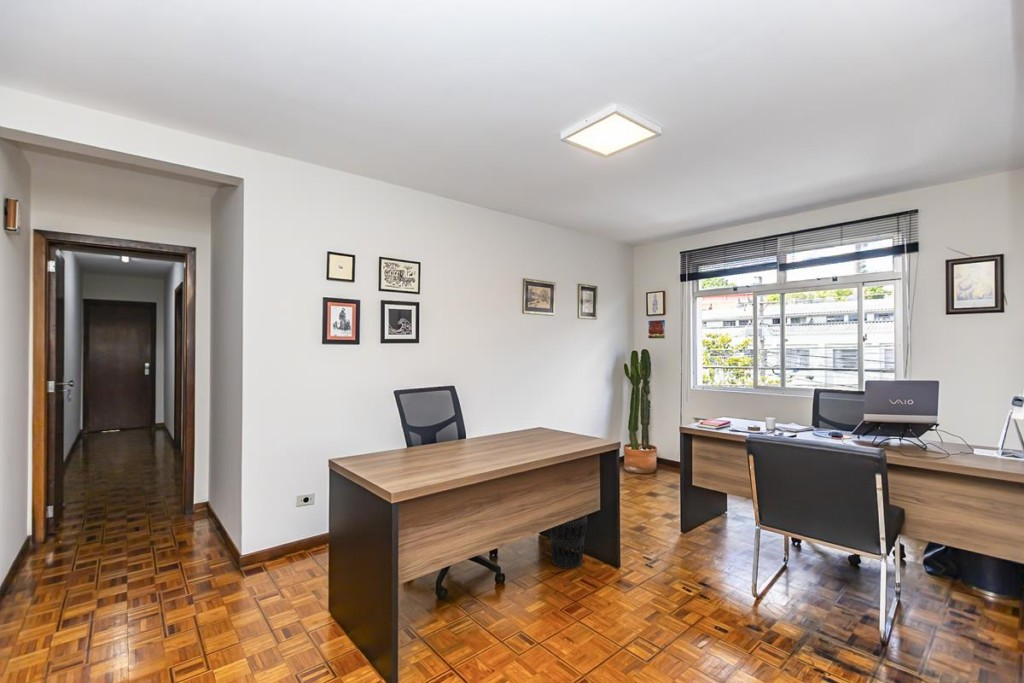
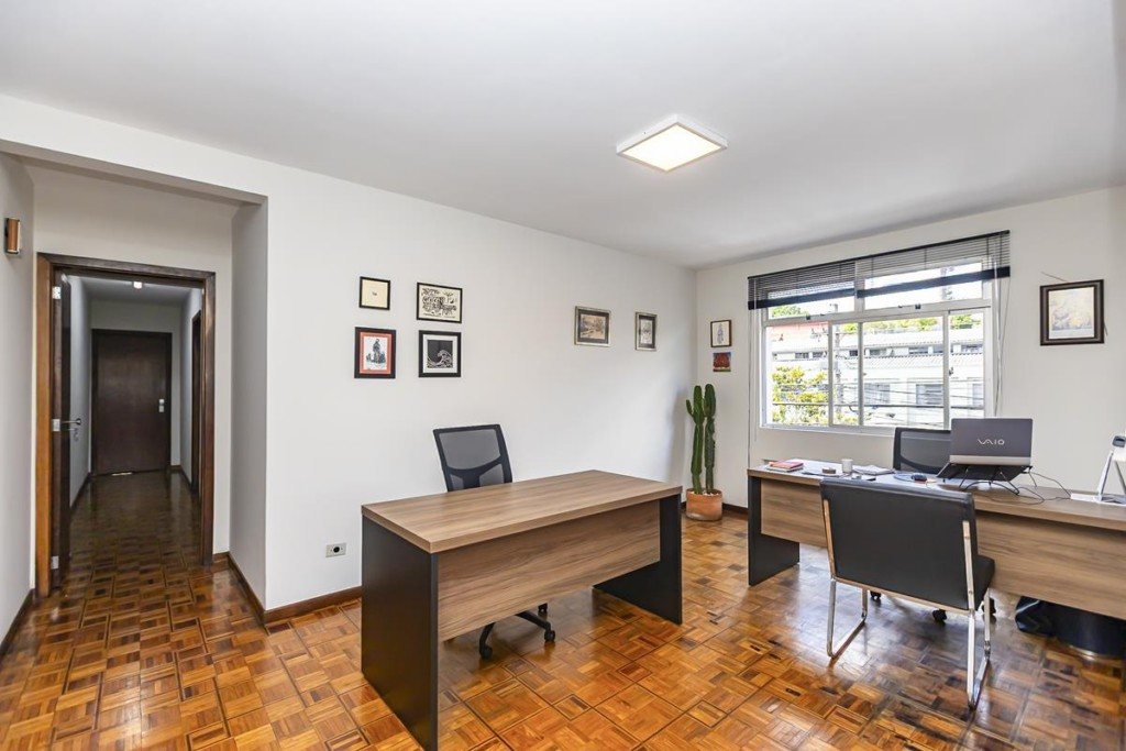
- wastebasket [549,515,588,570]
